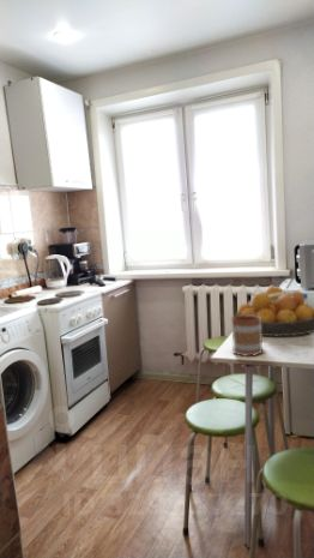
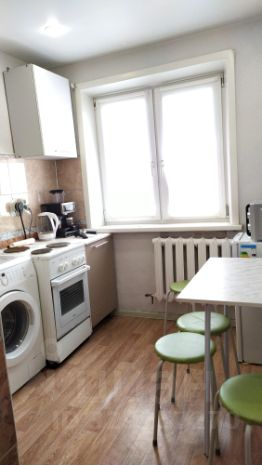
- fruit bowl [235,286,314,337]
- mug [230,314,264,358]
